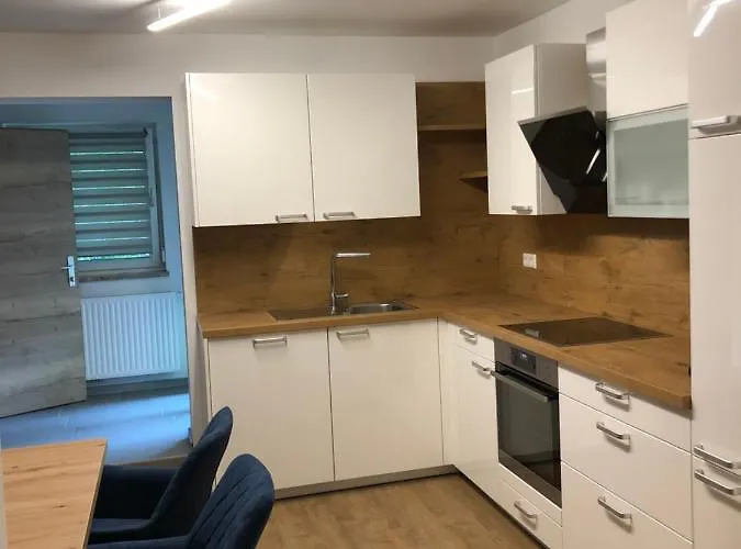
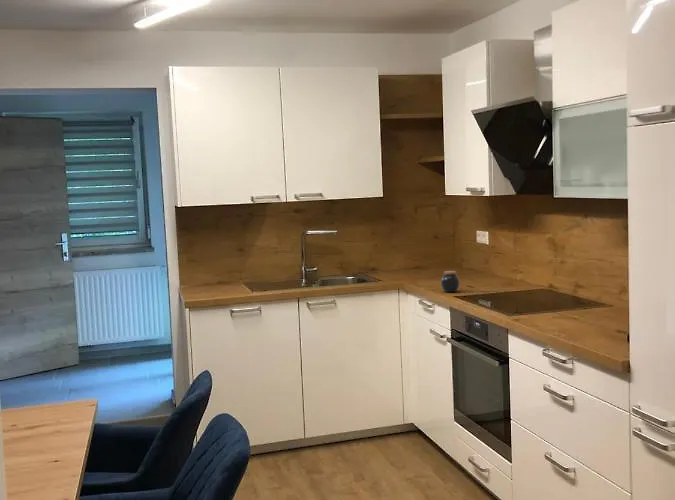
+ jar [440,270,461,293]
